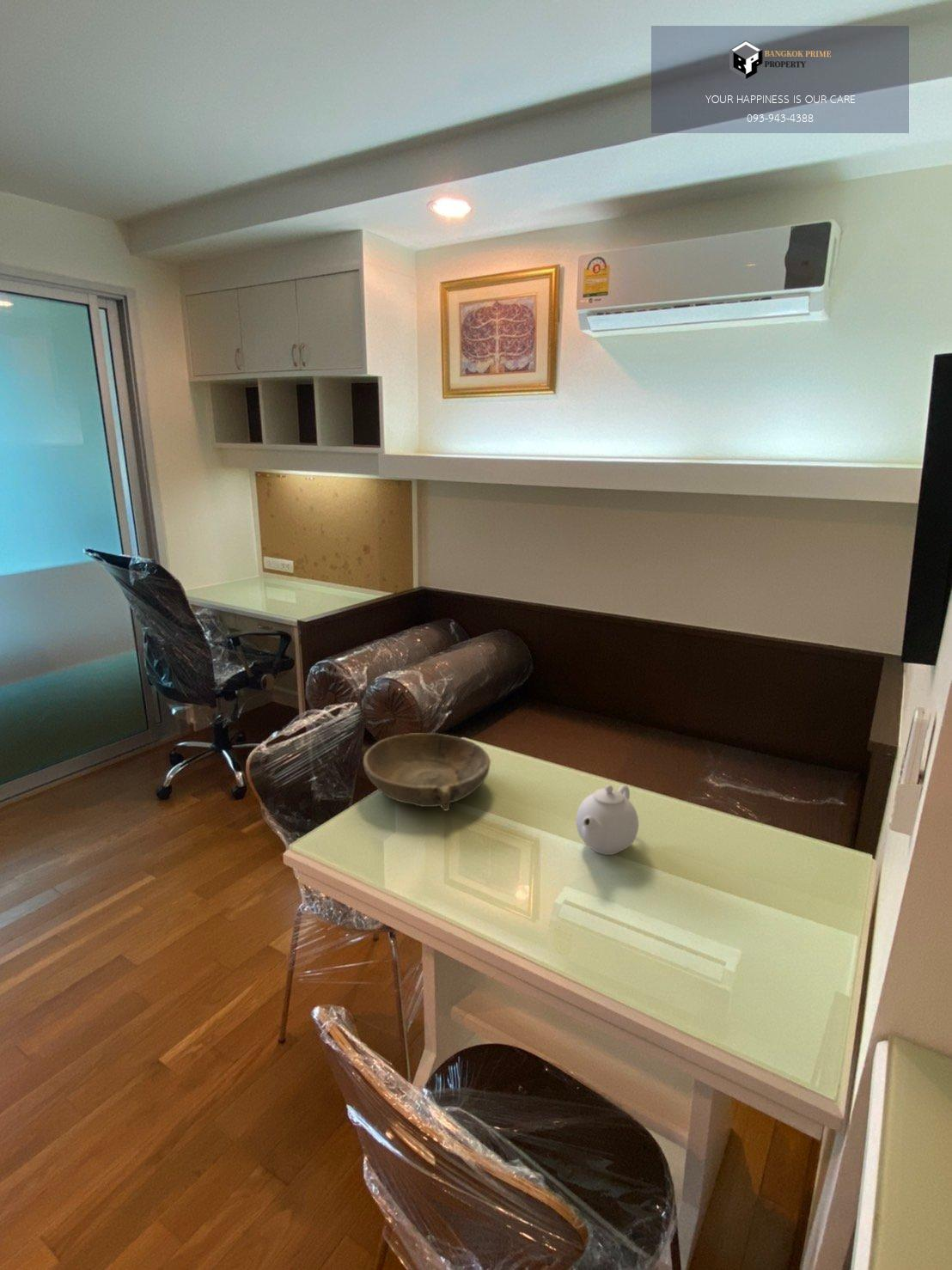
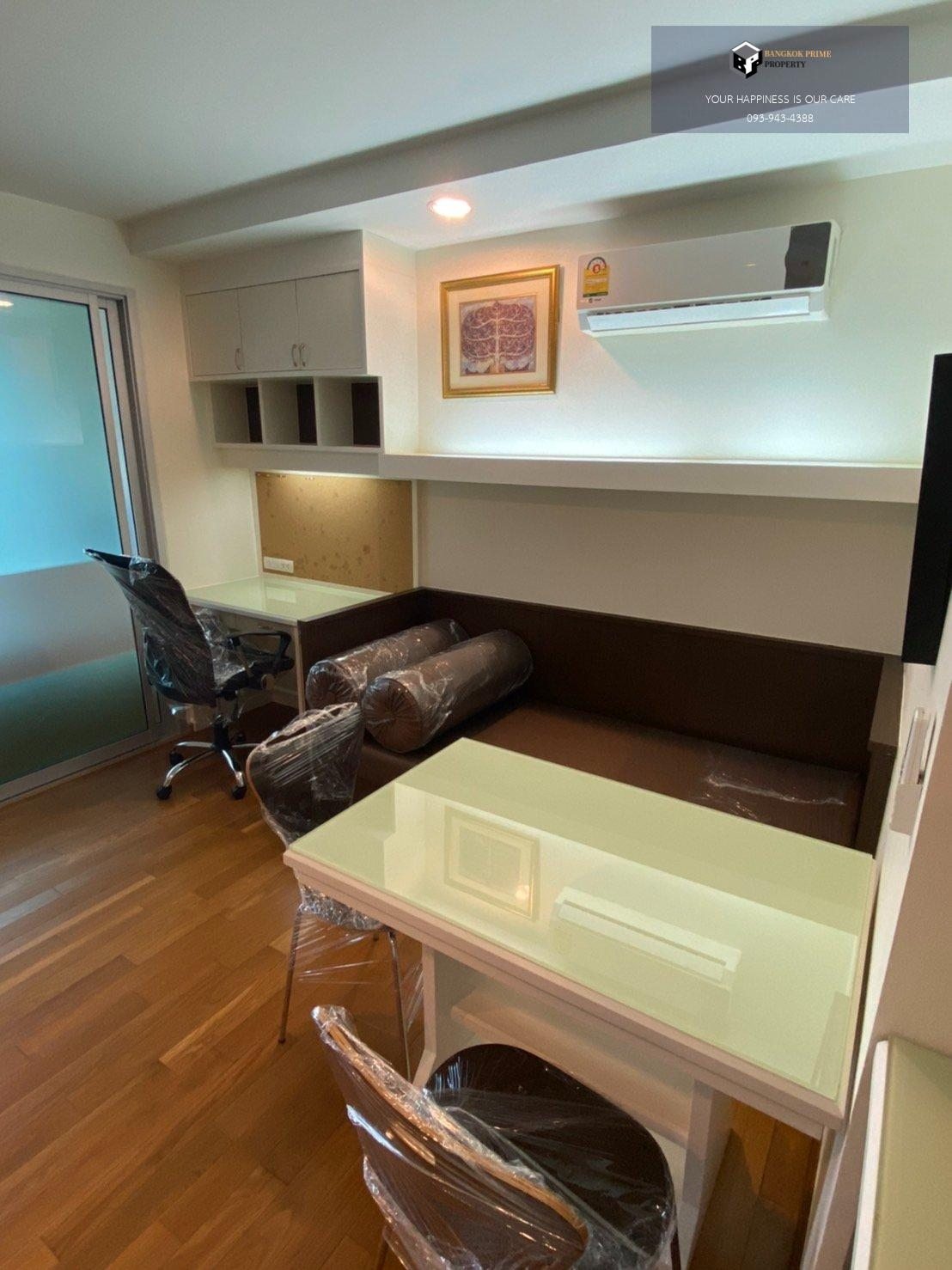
- bowl [363,732,491,811]
- teapot [575,784,639,856]
